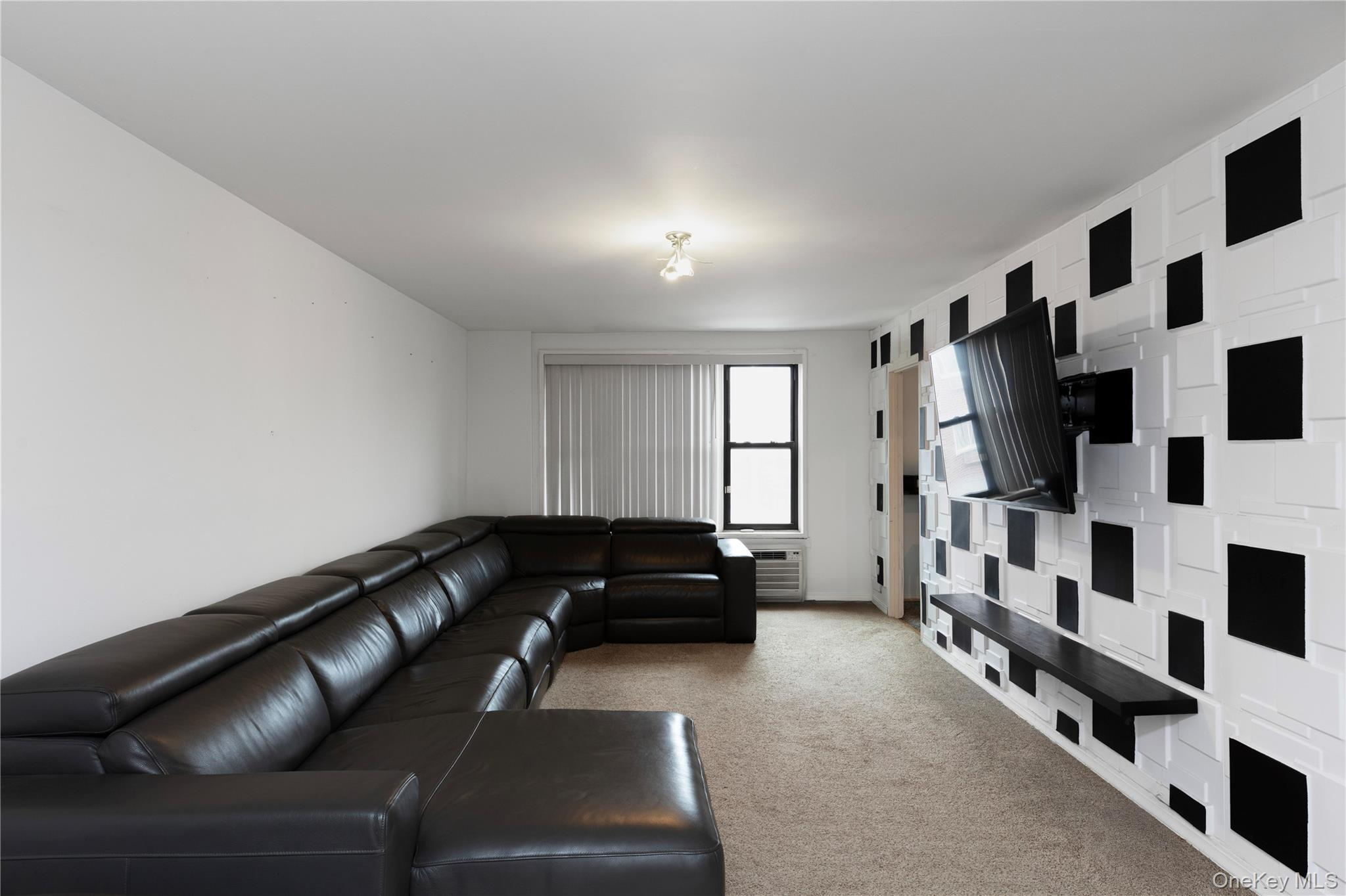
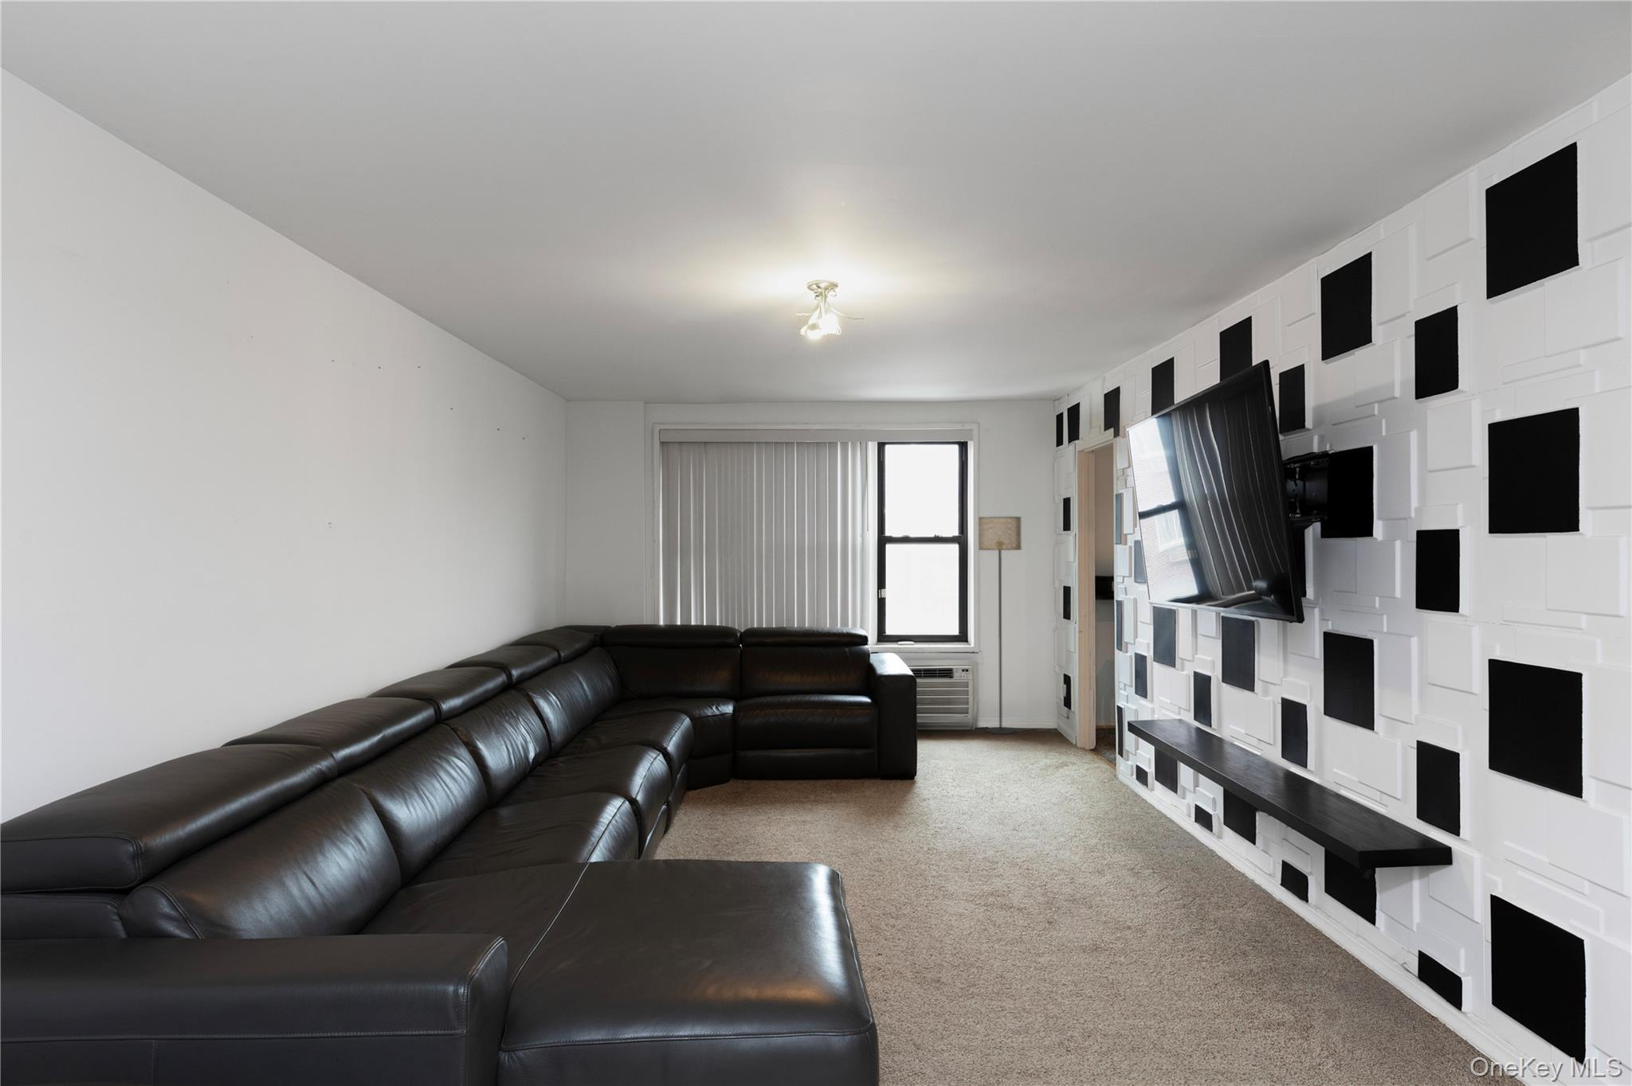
+ floor lamp [977,516,1022,735]
